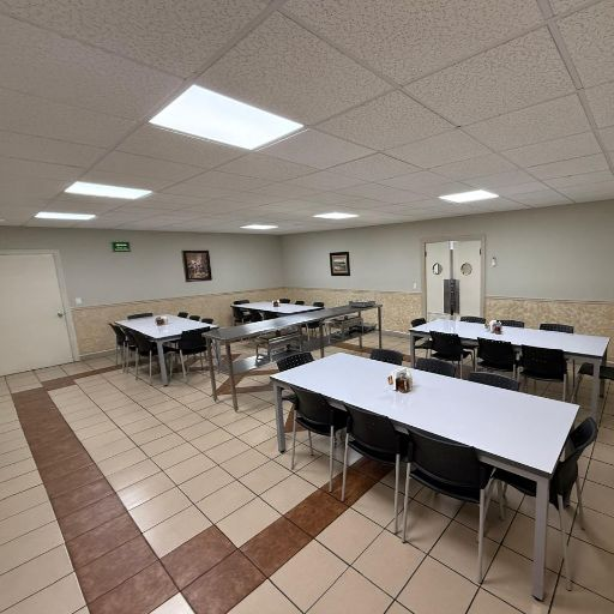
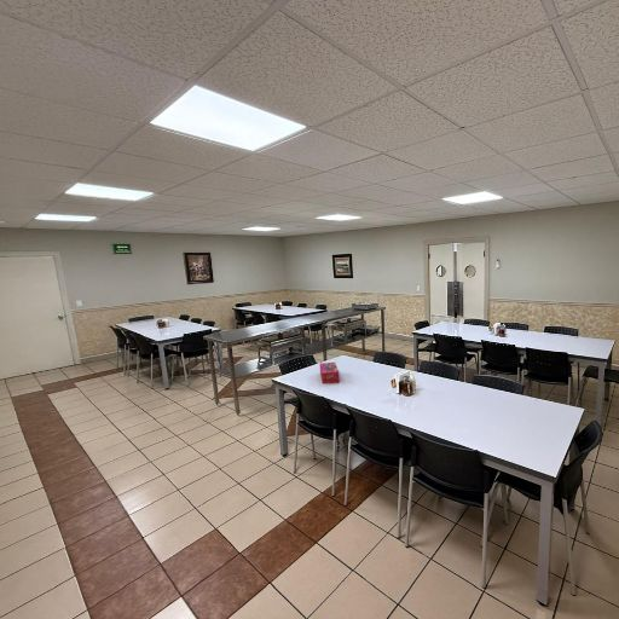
+ tissue box [319,361,341,384]
